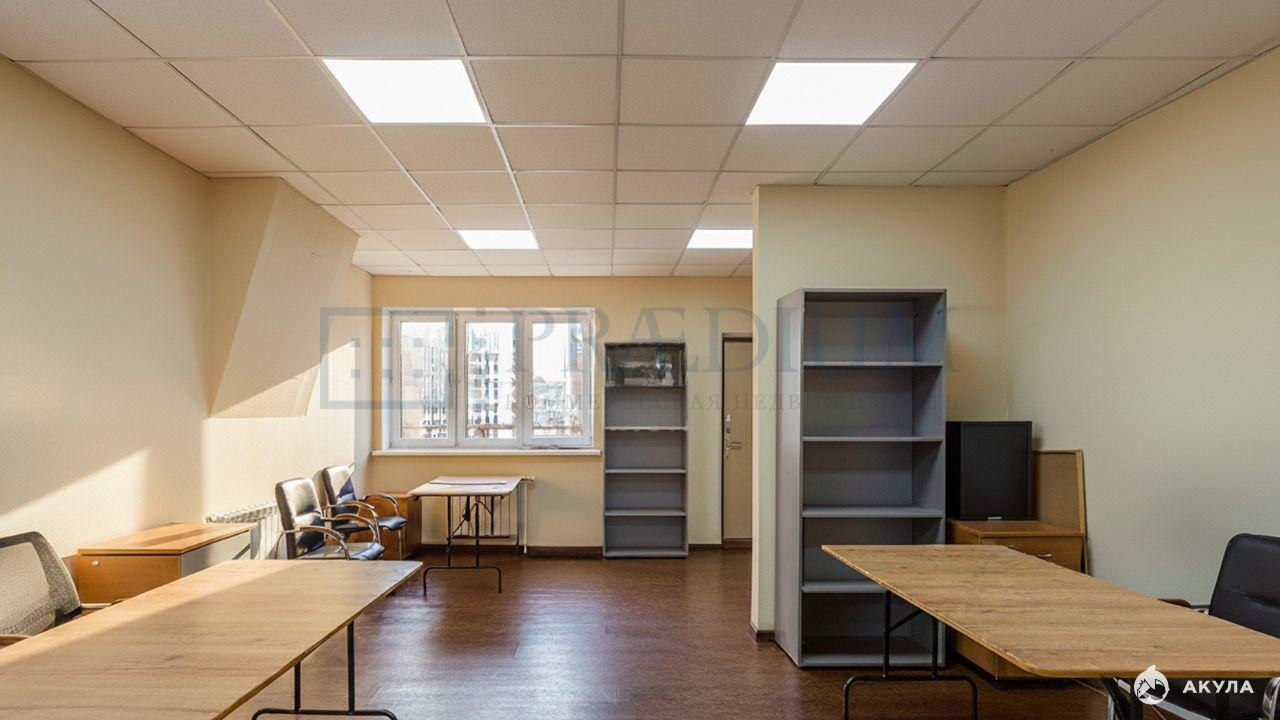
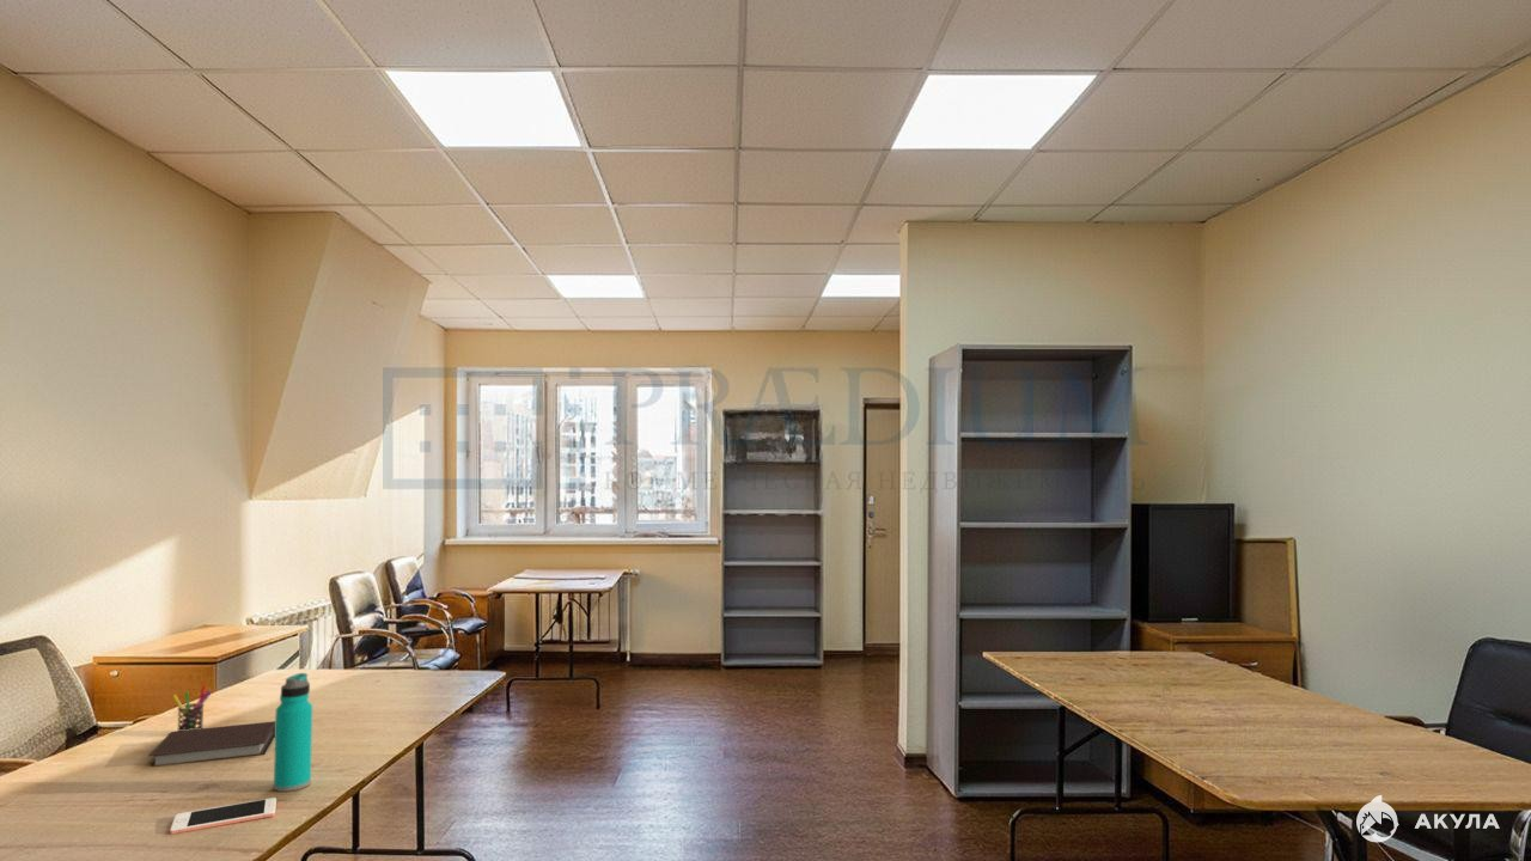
+ pen holder [172,684,212,731]
+ water bottle [273,672,313,793]
+ cell phone [169,796,277,835]
+ notebook [147,720,275,768]
